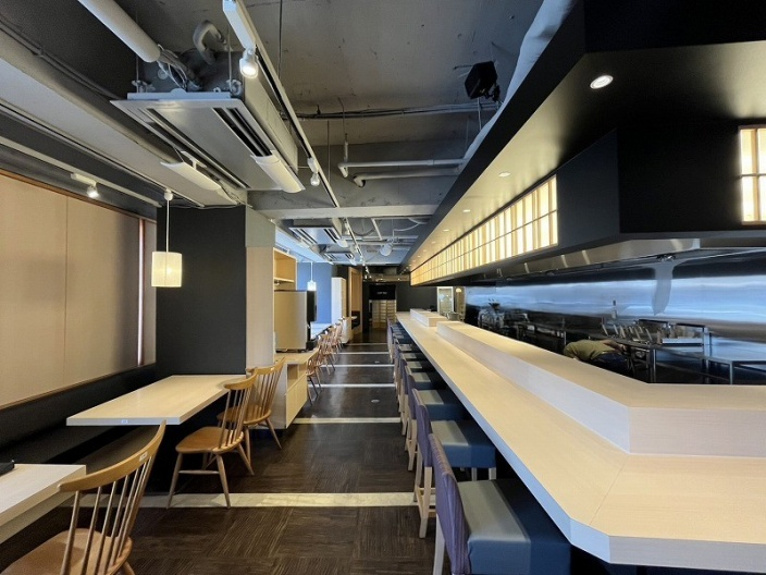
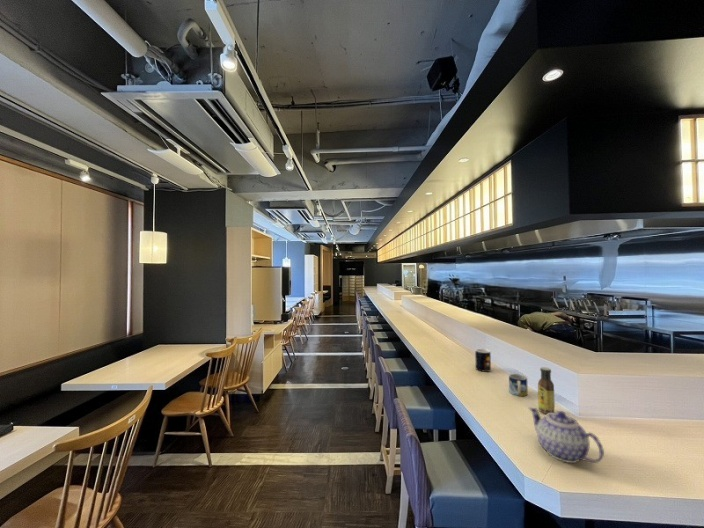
+ mug [508,373,529,397]
+ mug [474,348,492,373]
+ sauce bottle [537,366,556,415]
+ teapot [527,406,605,464]
